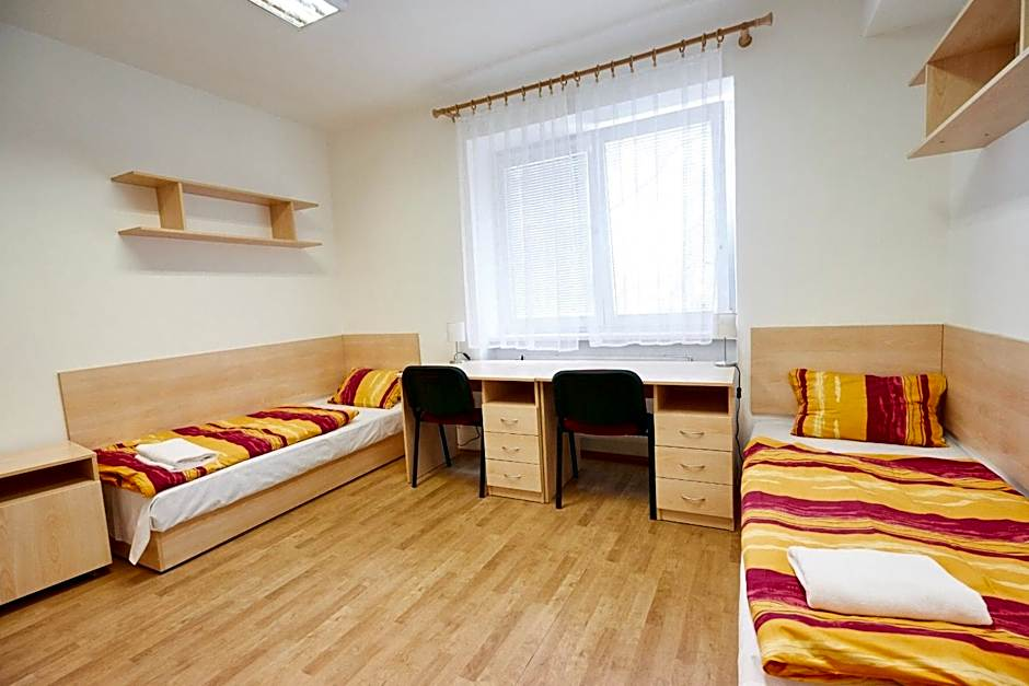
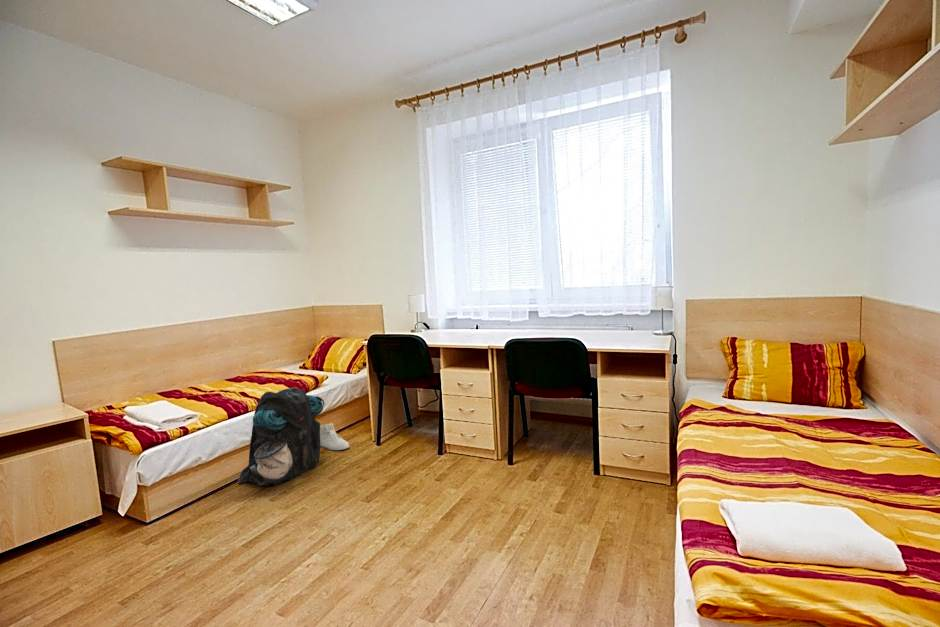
+ sneaker [320,422,350,451]
+ backpack [237,386,325,486]
